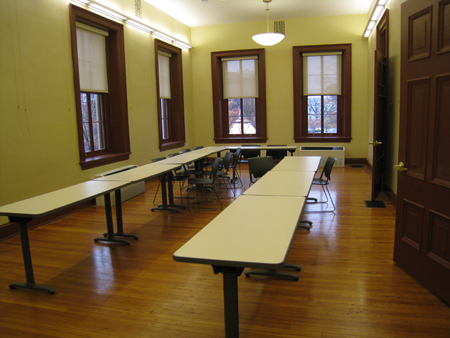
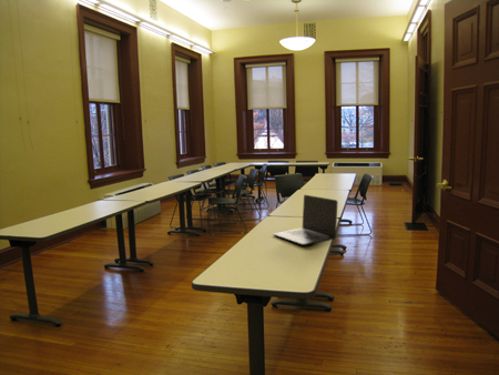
+ laptop [272,194,339,246]
